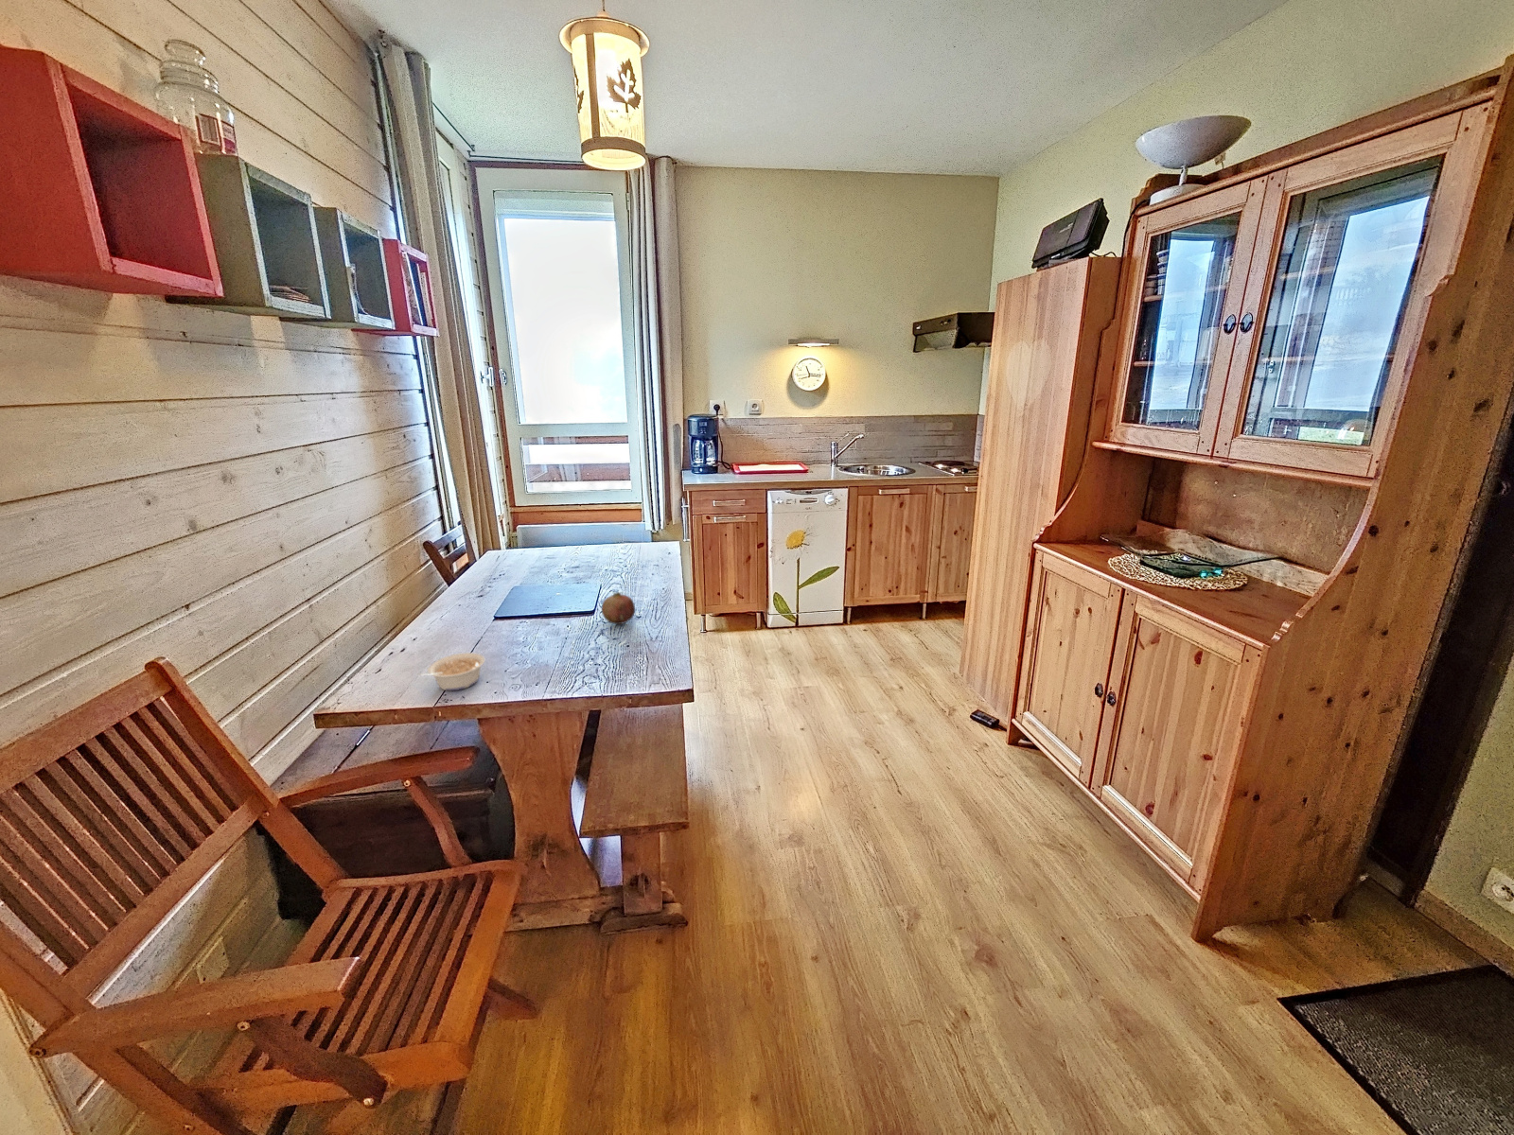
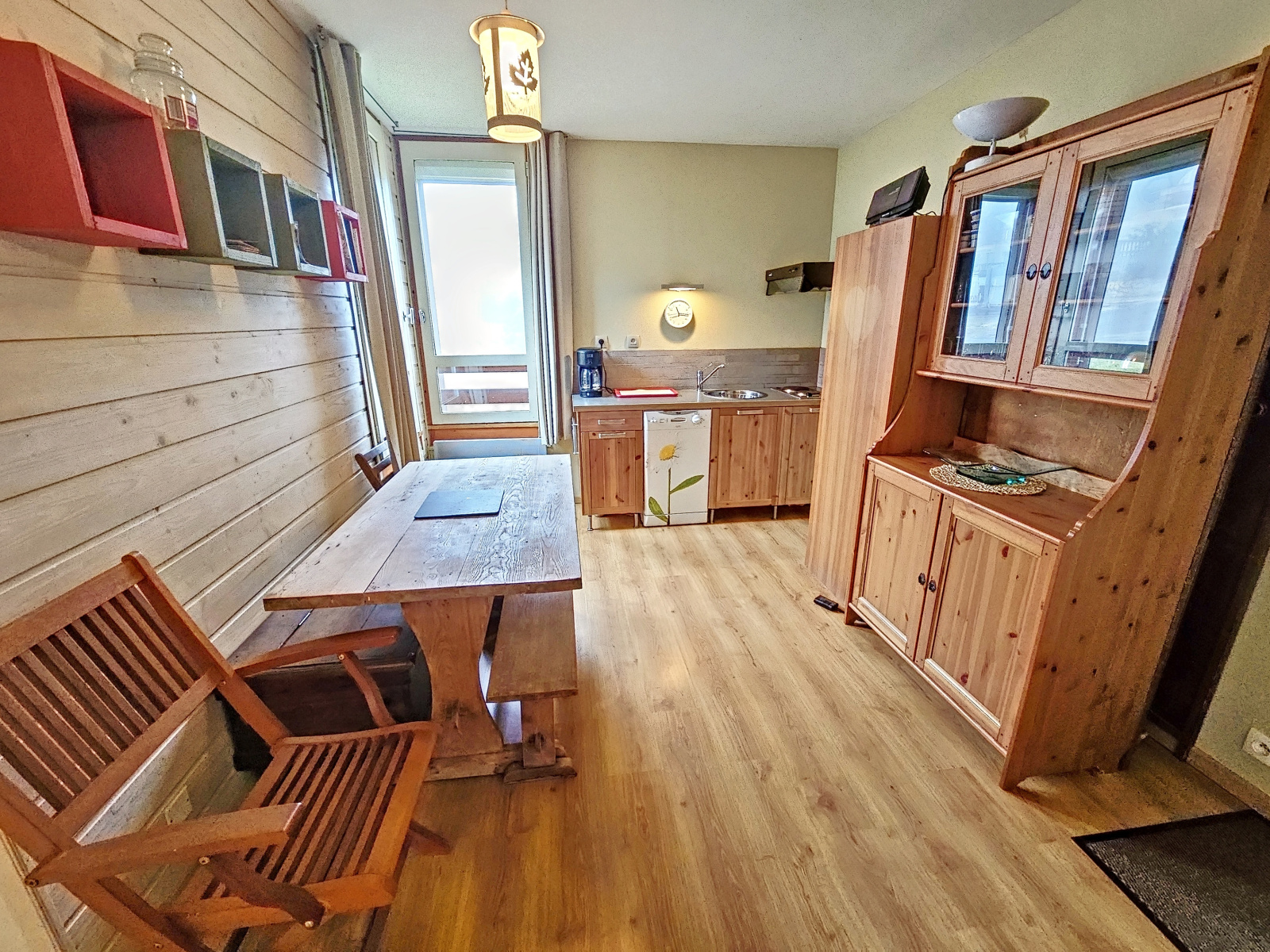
- legume [417,652,485,691]
- fruit [601,591,635,625]
